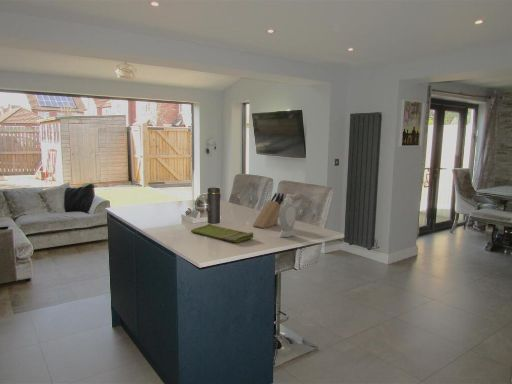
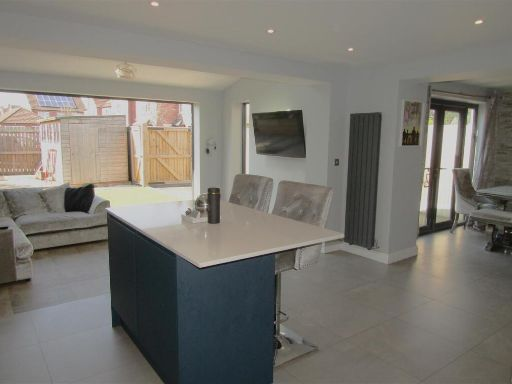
- soap bottle [278,193,297,238]
- dish towel [190,223,254,244]
- knife block [252,192,285,229]
